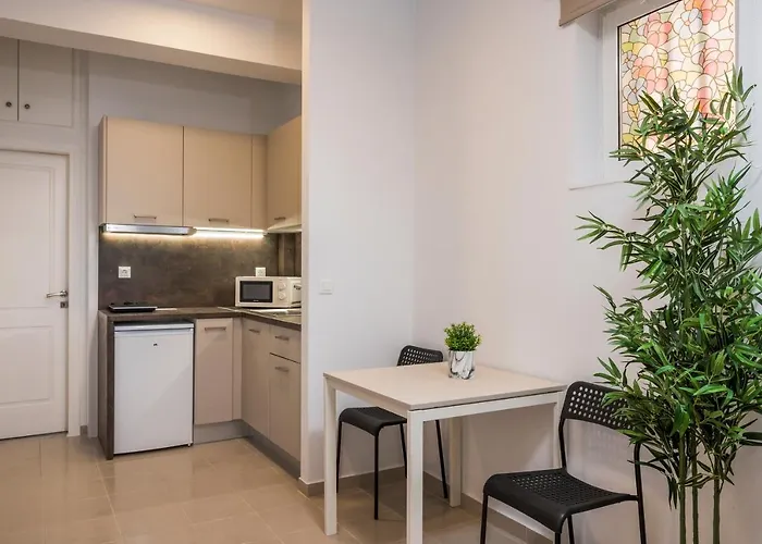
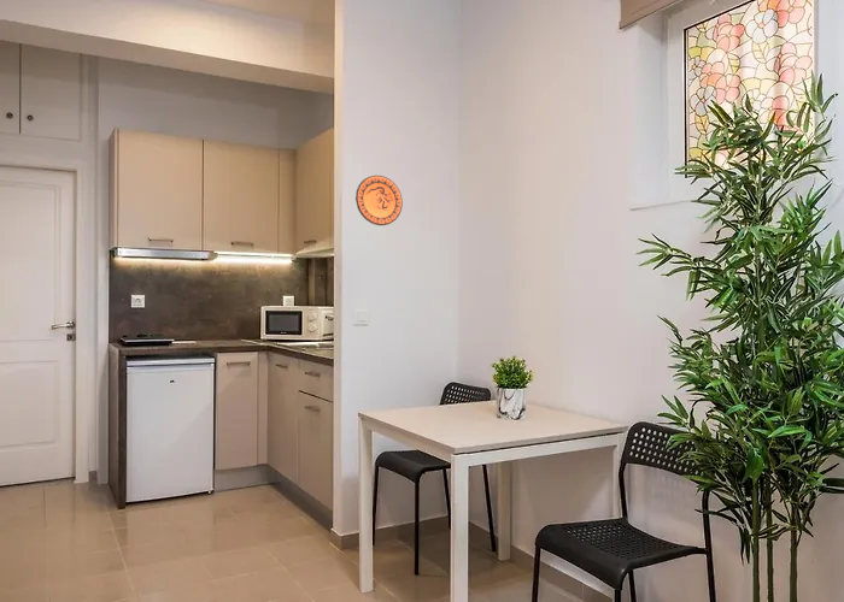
+ decorative plate [354,175,404,226]
